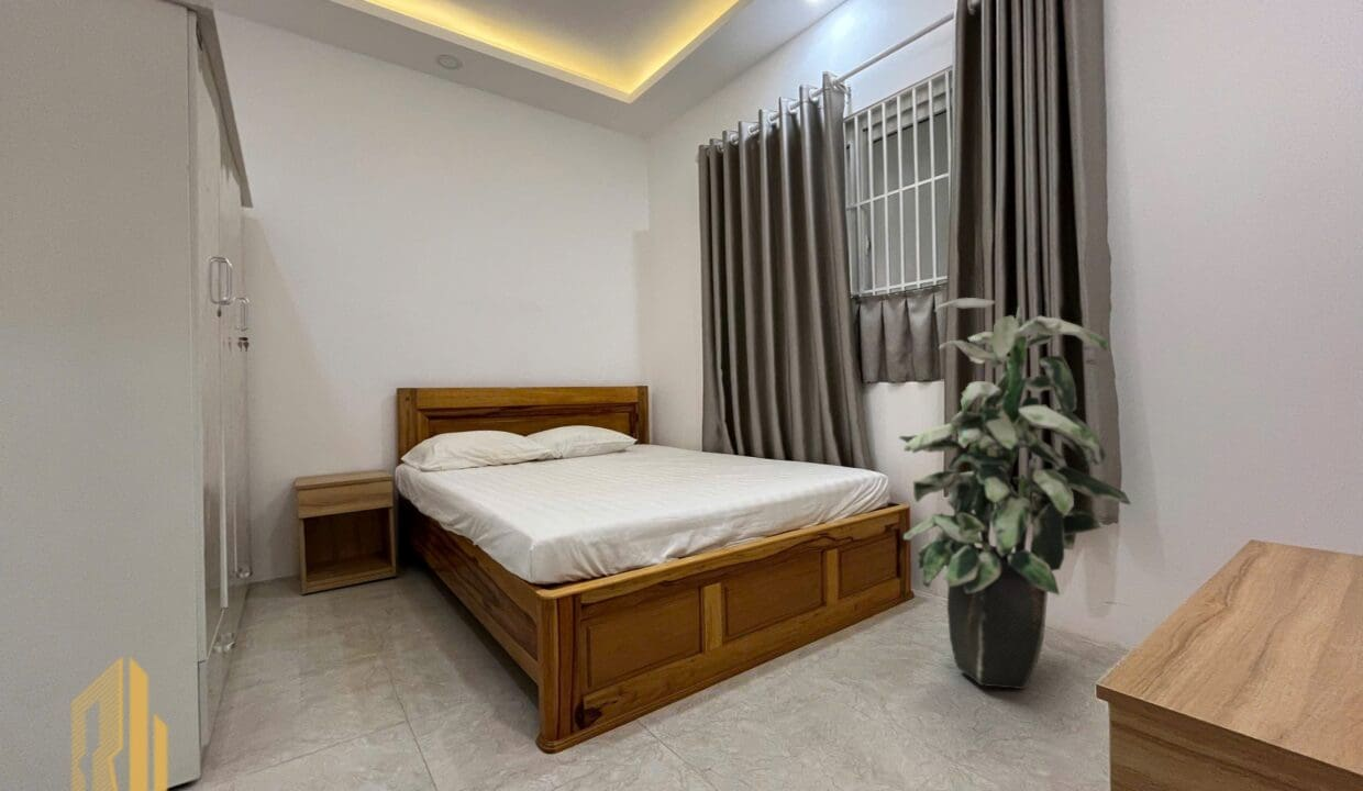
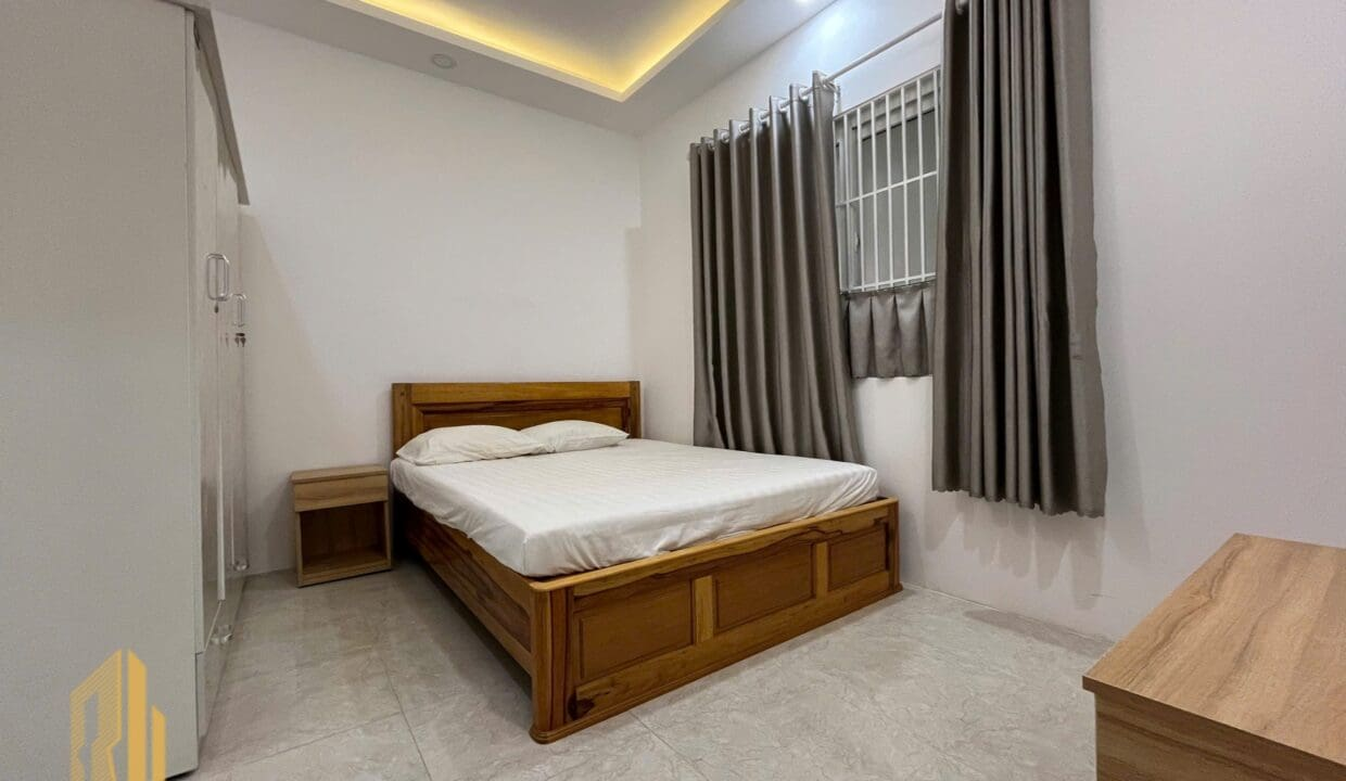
- indoor plant [898,297,1132,690]
